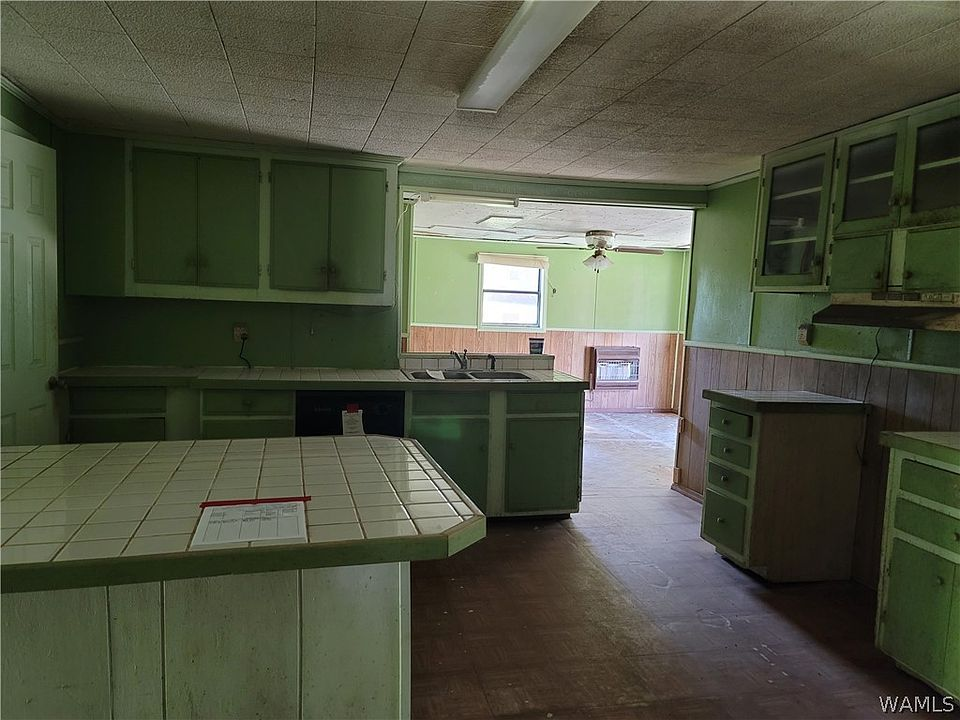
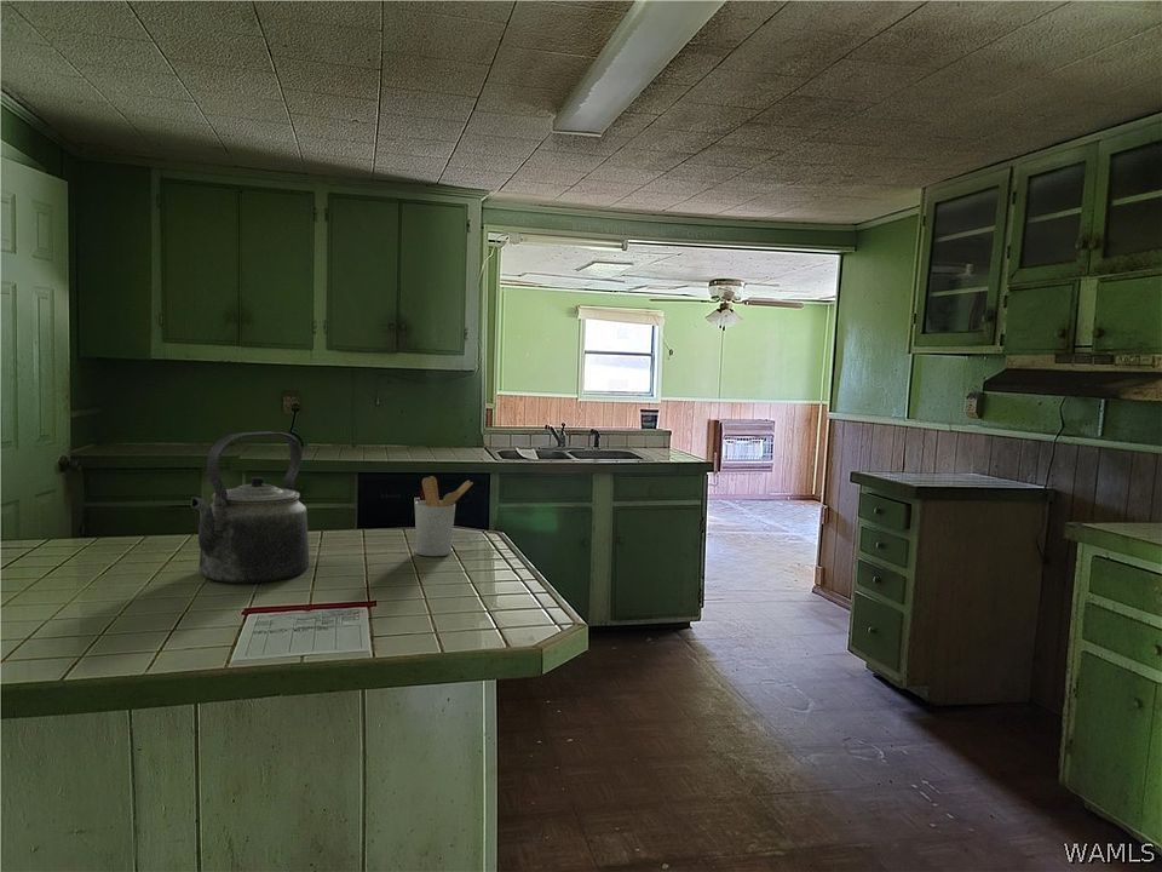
+ utensil holder [414,475,474,557]
+ kettle [190,430,310,584]
